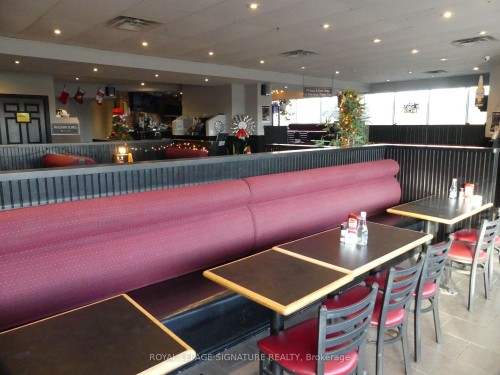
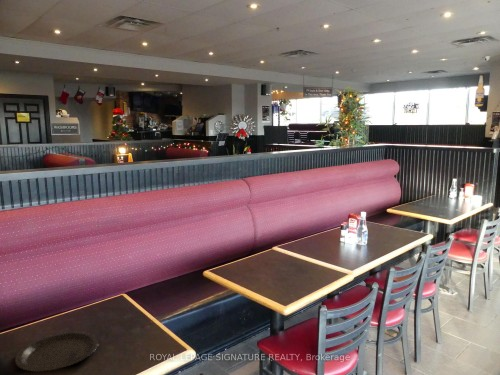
+ plate [14,331,100,373]
